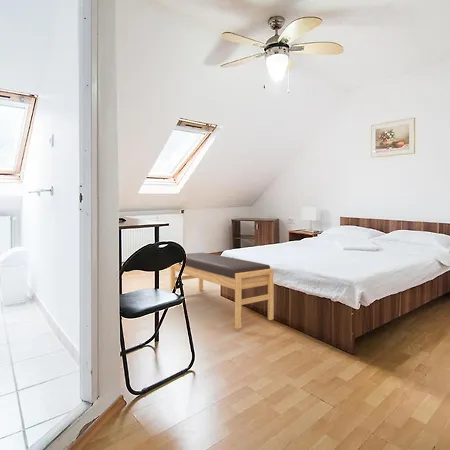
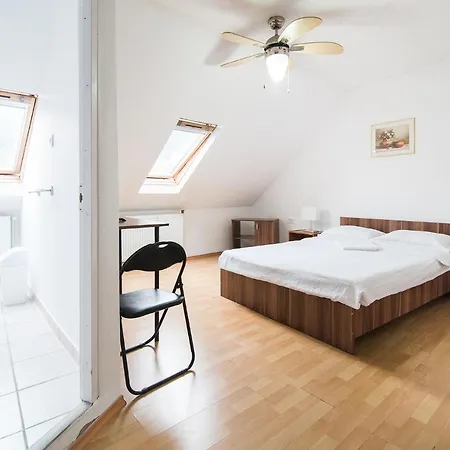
- bench [169,252,275,330]
